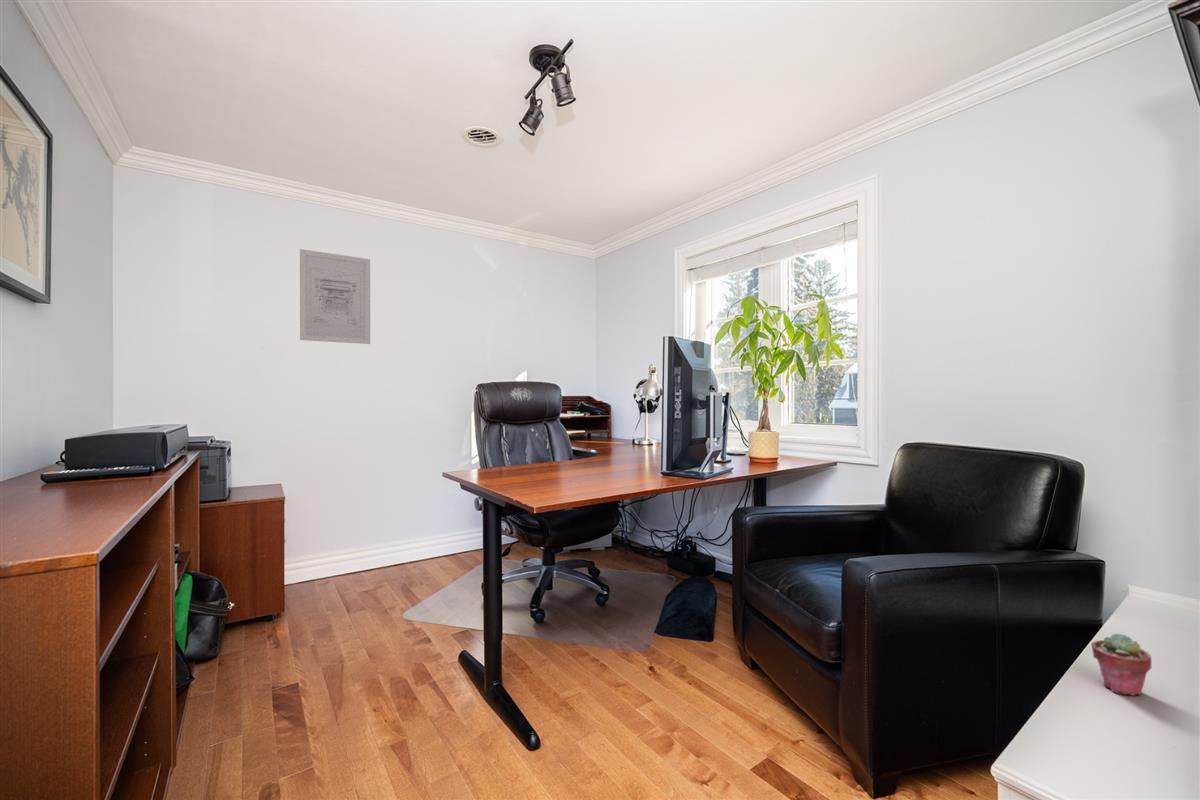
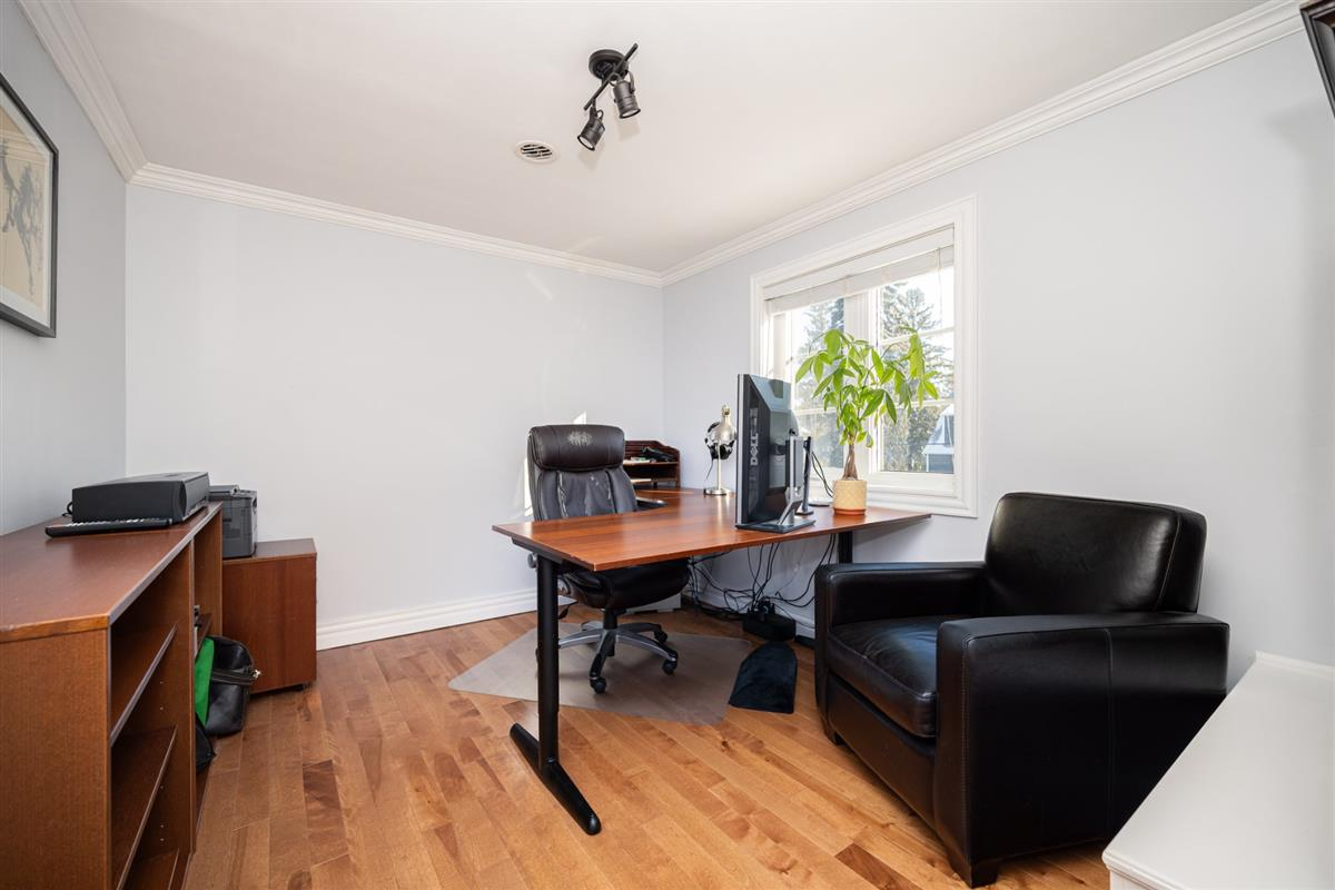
- potted succulent [1090,632,1152,697]
- wall art [299,248,371,345]
